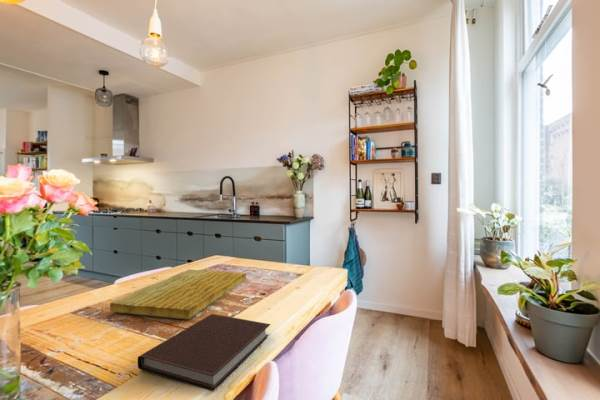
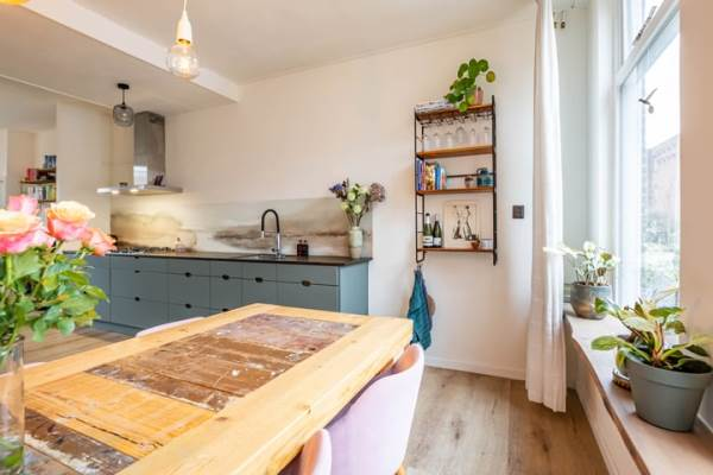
- notebook [137,313,271,392]
- cutting board [109,268,247,320]
